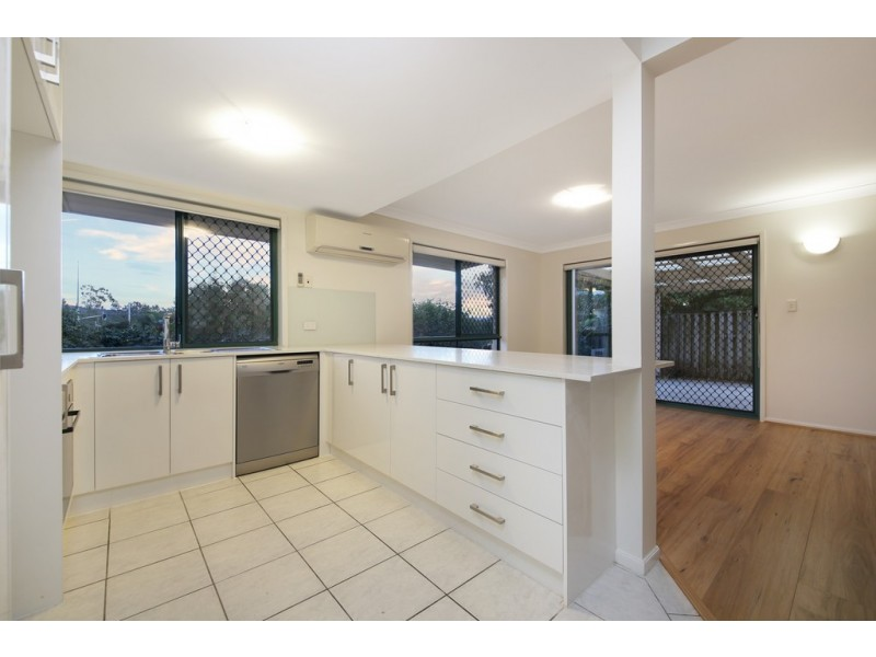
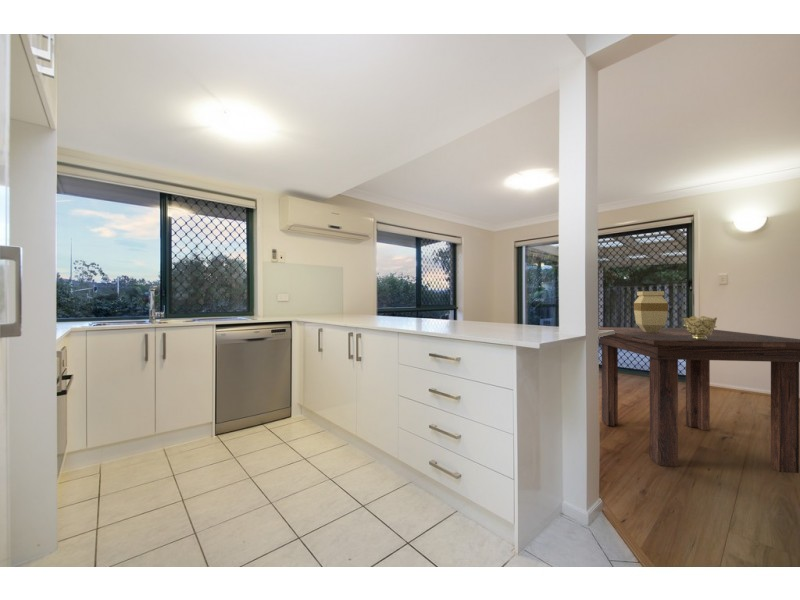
+ dining table [598,326,800,474]
+ decorative bowl [682,315,718,340]
+ vase [633,290,669,333]
